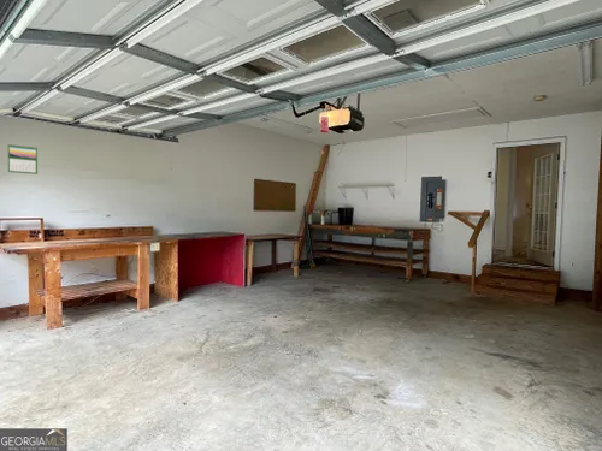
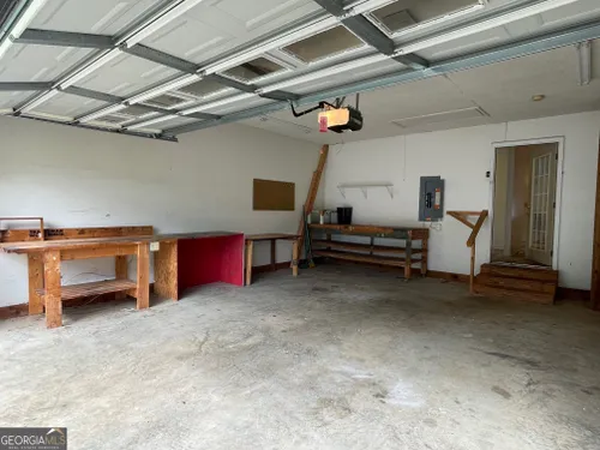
- calendar [6,142,39,176]
